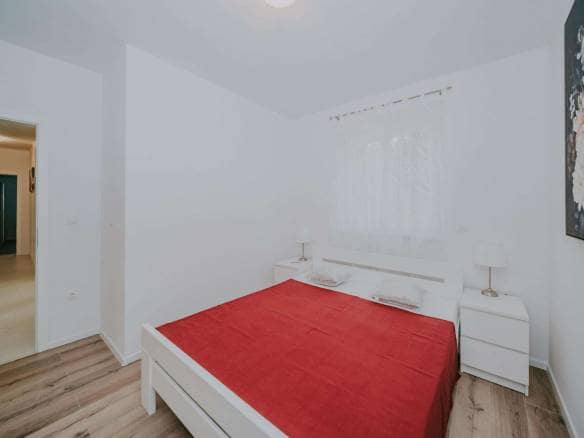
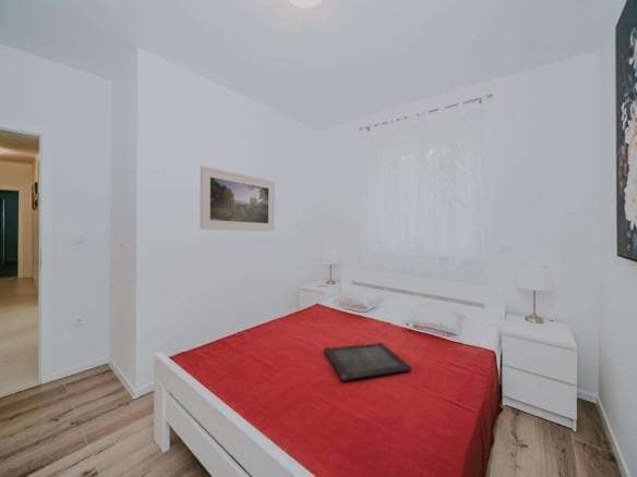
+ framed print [200,164,276,232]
+ serving tray [323,342,412,382]
